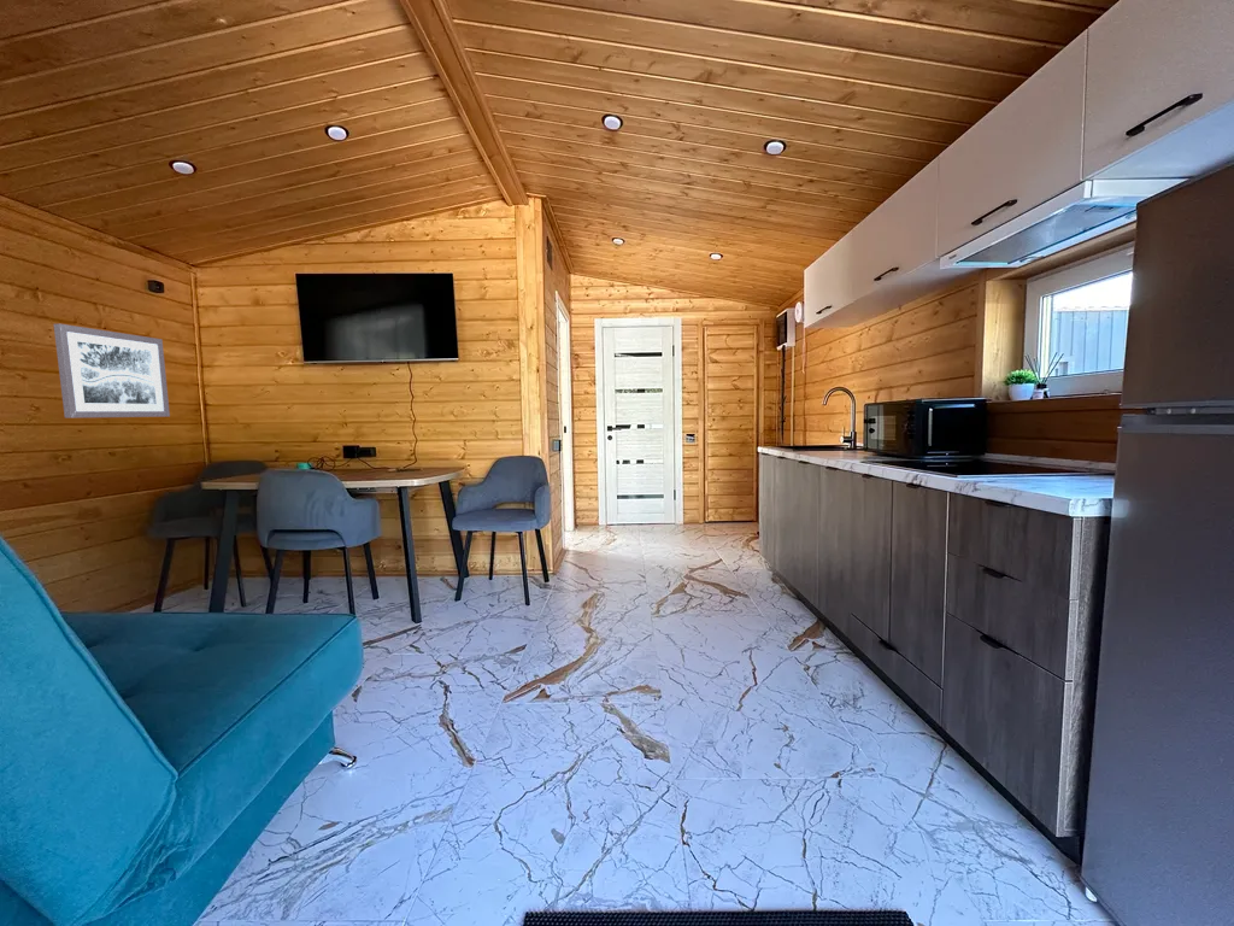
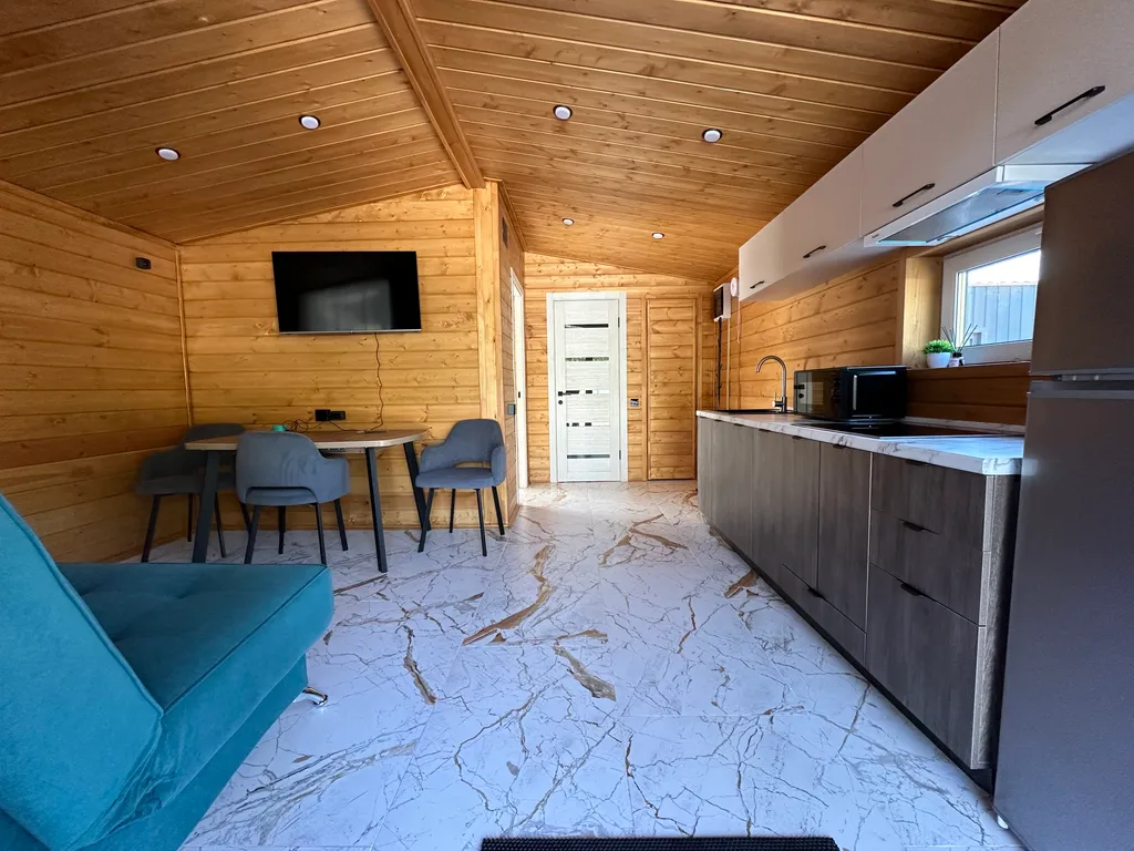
- wall art [53,323,171,418]
